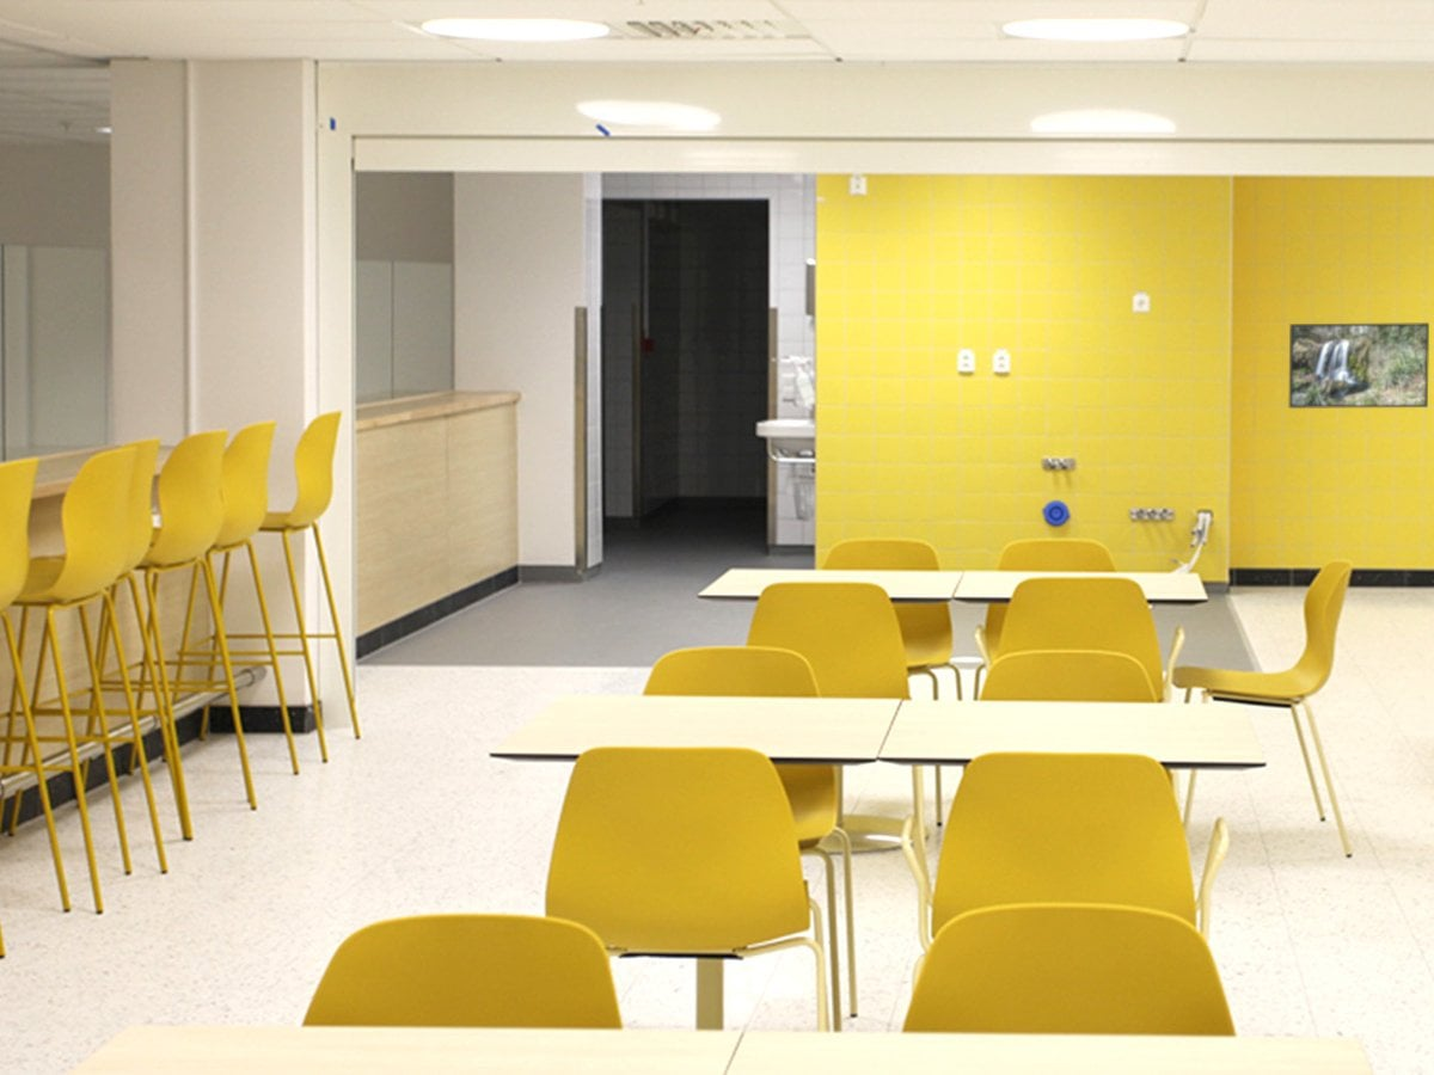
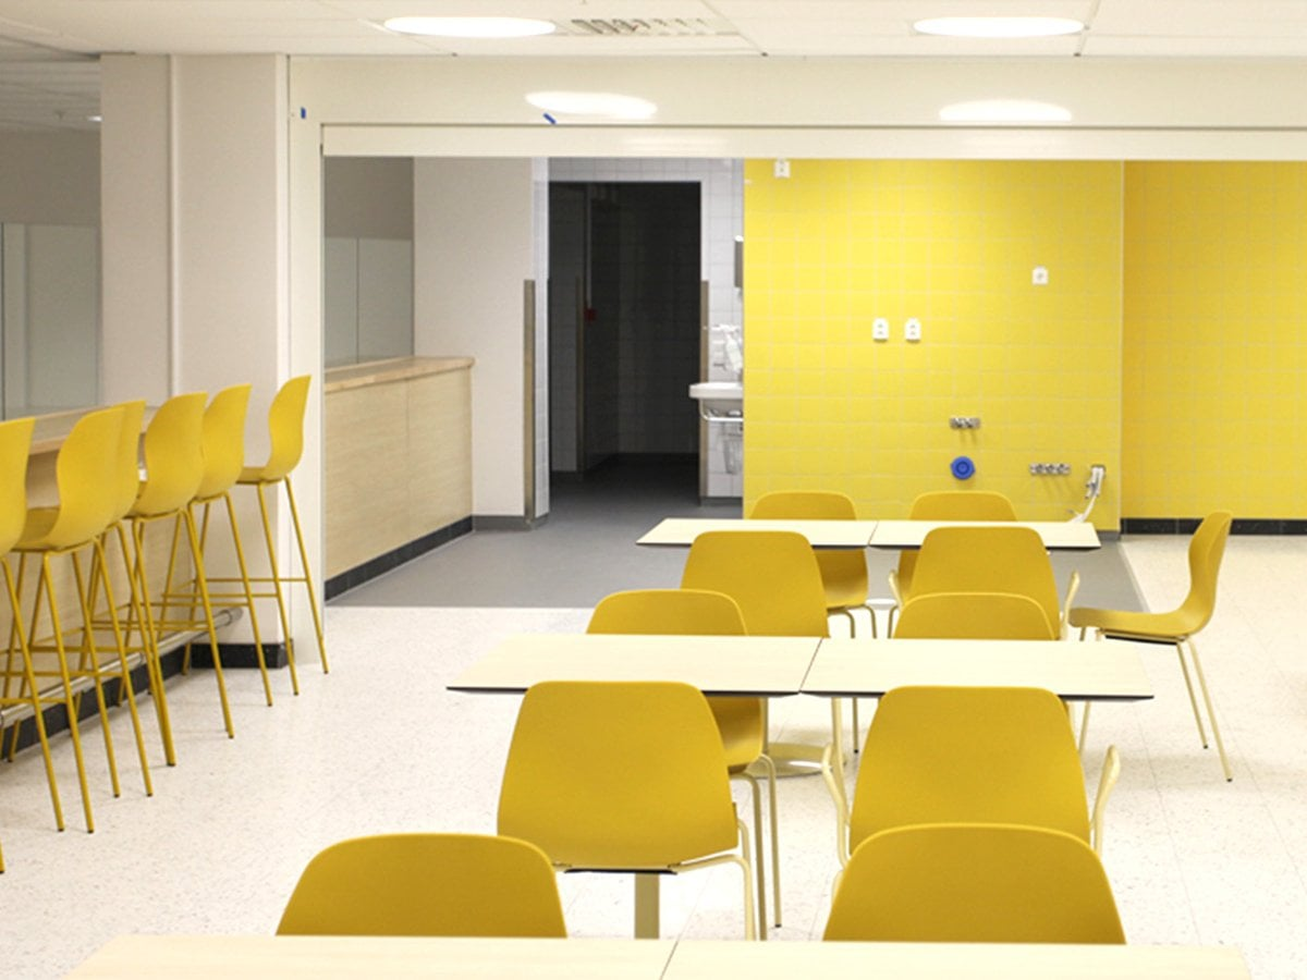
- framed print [1288,321,1430,410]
